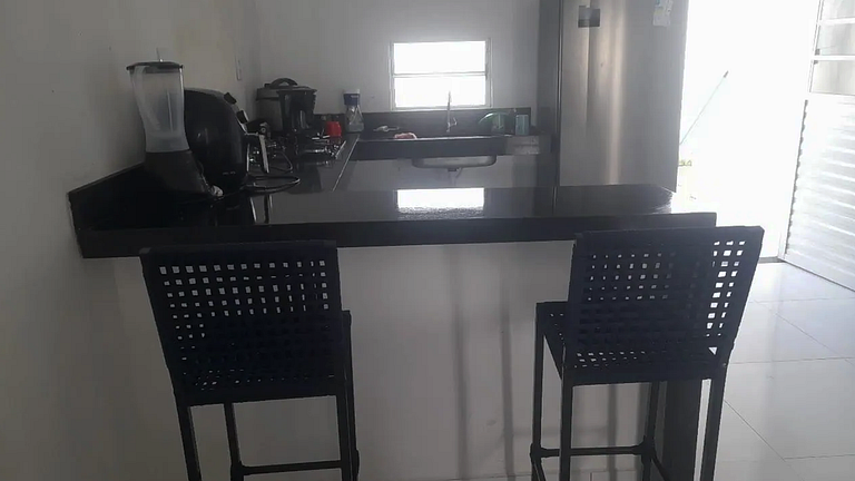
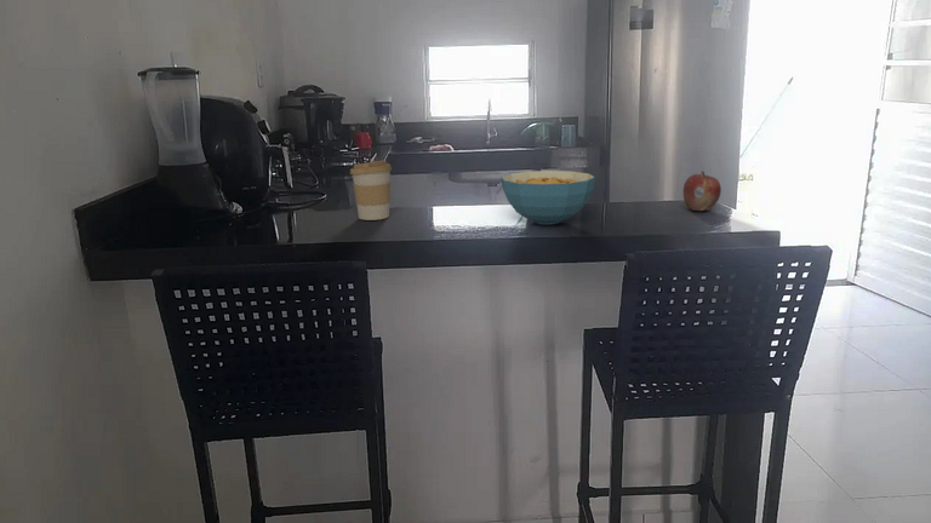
+ fruit [682,171,722,212]
+ cereal bowl [499,169,596,225]
+ coffee cup [349,160,393,222]
